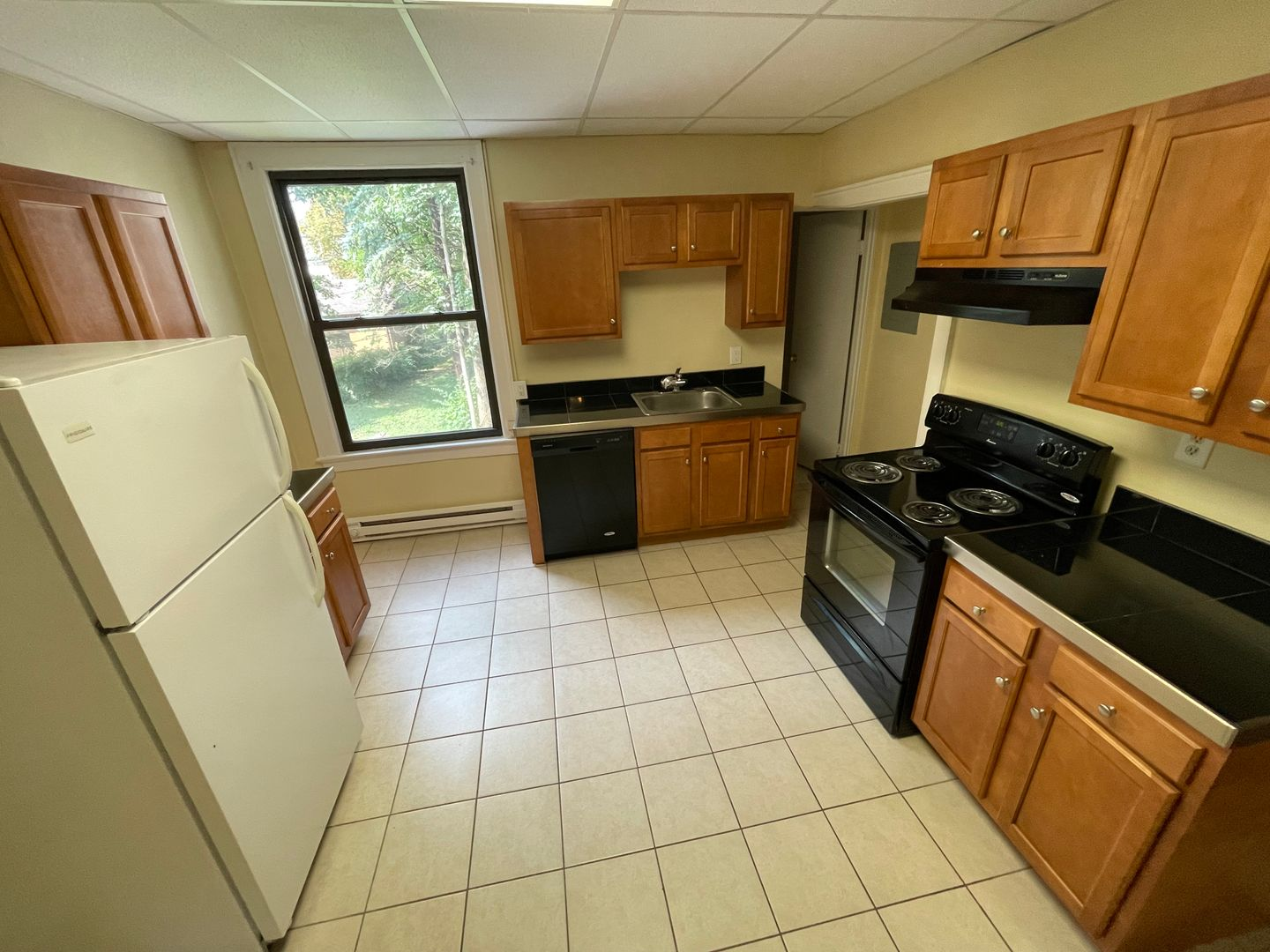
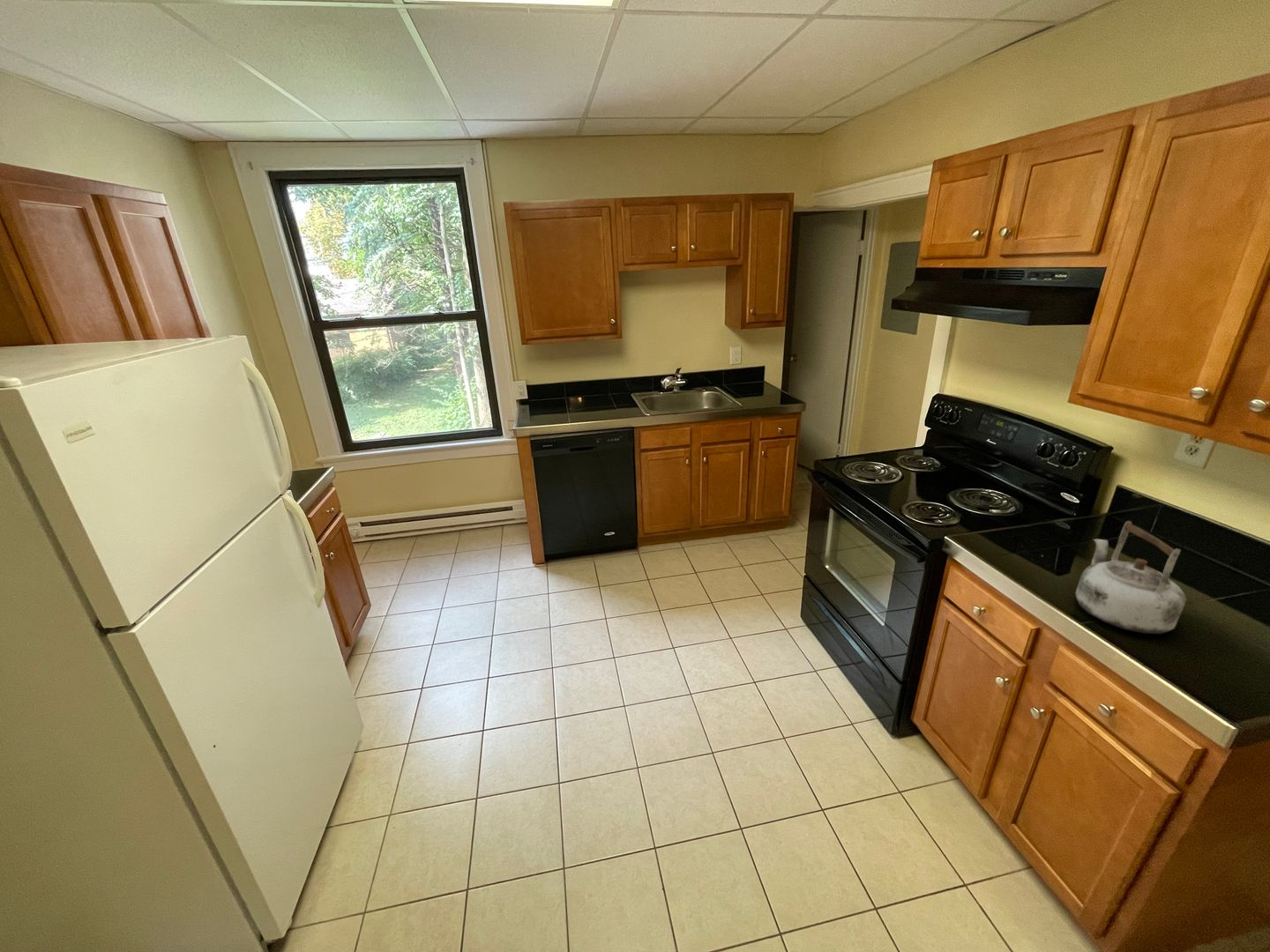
+ kettle [1074,520,1187,635]
